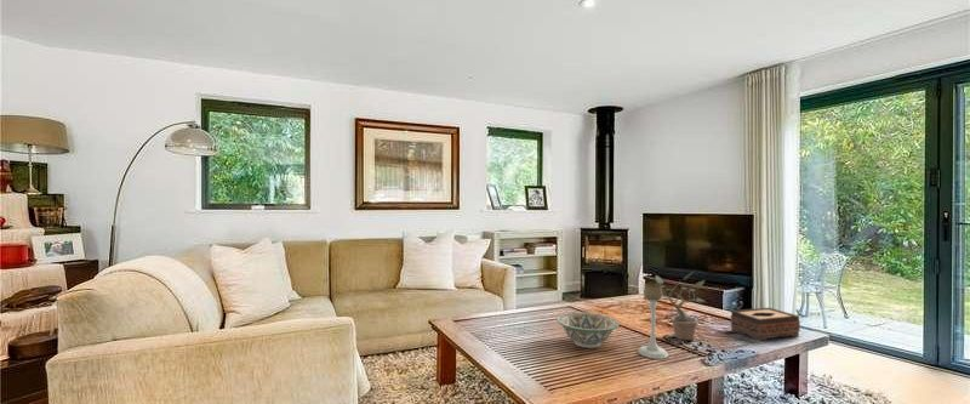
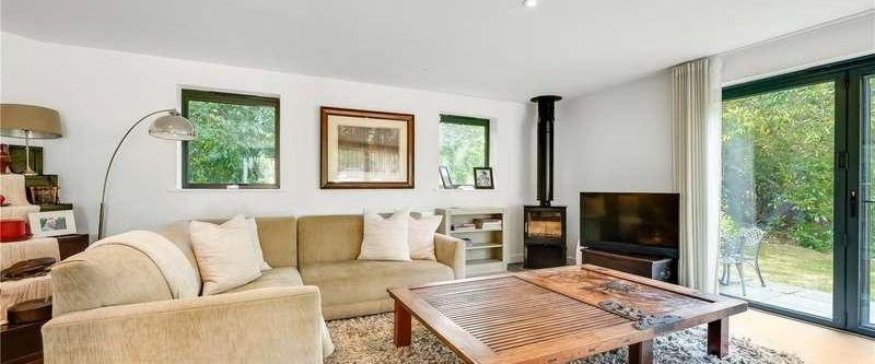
- tissue box [730,307,801,341]
- decorative bowl [557,311,620,349]
- potted plant [655,269,706,341]
- candle holder [637,281,669,360]
